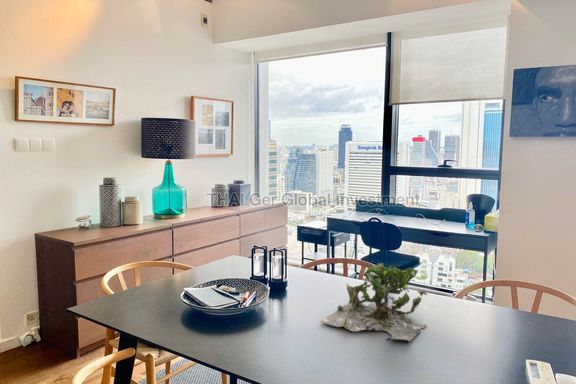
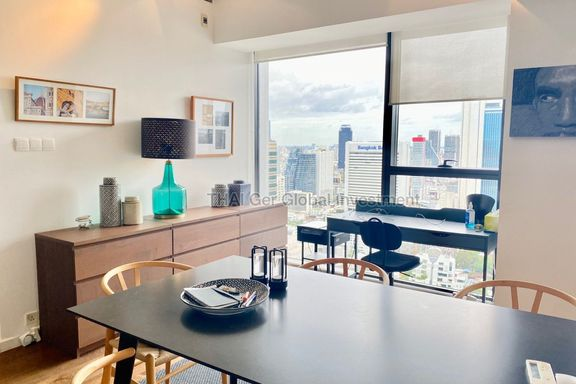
- plant [319,262,428,343]
